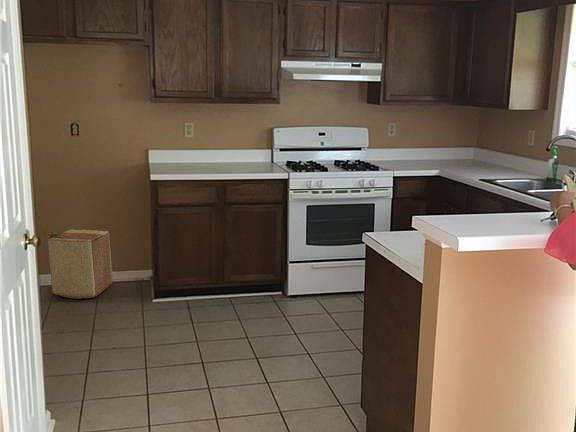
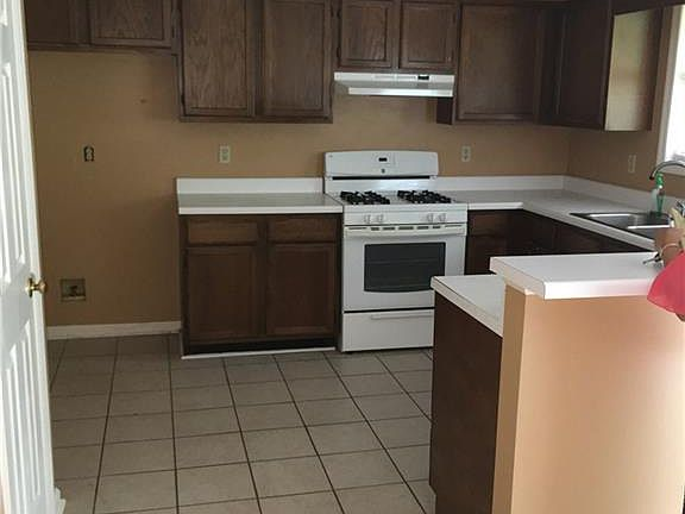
- cardboard box [47,228,114,300]
